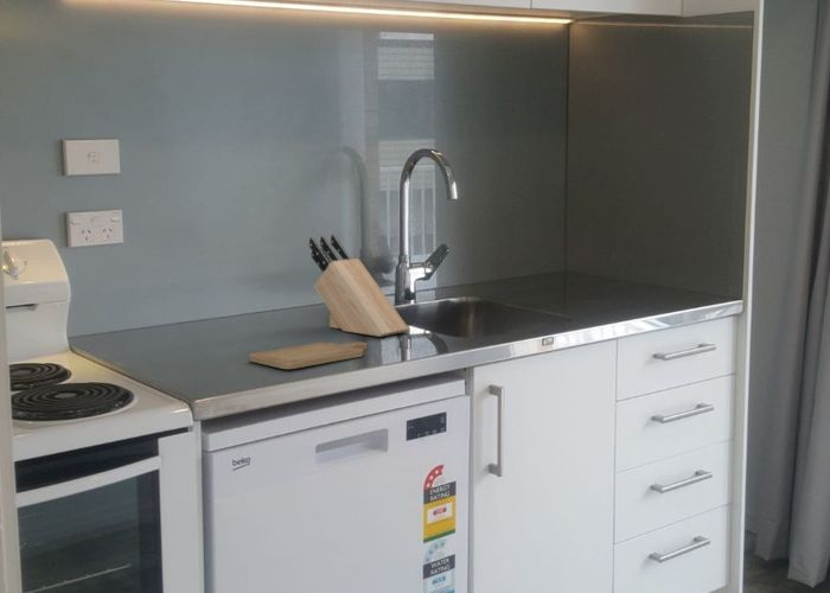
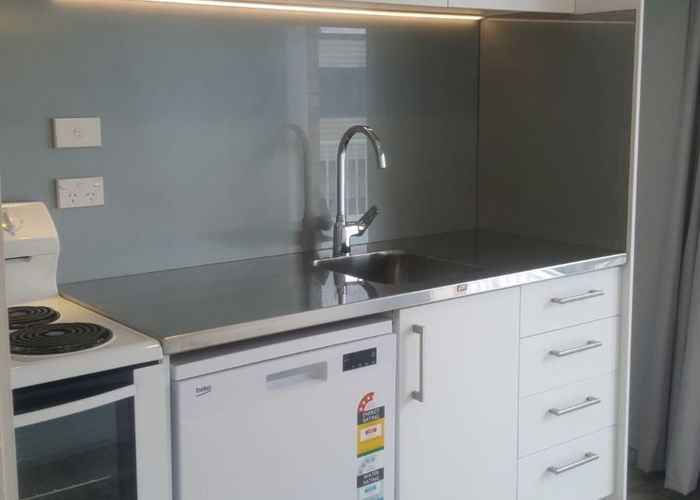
- chopping board [248,342,369,370]
- knife block [308,234,410,338]
